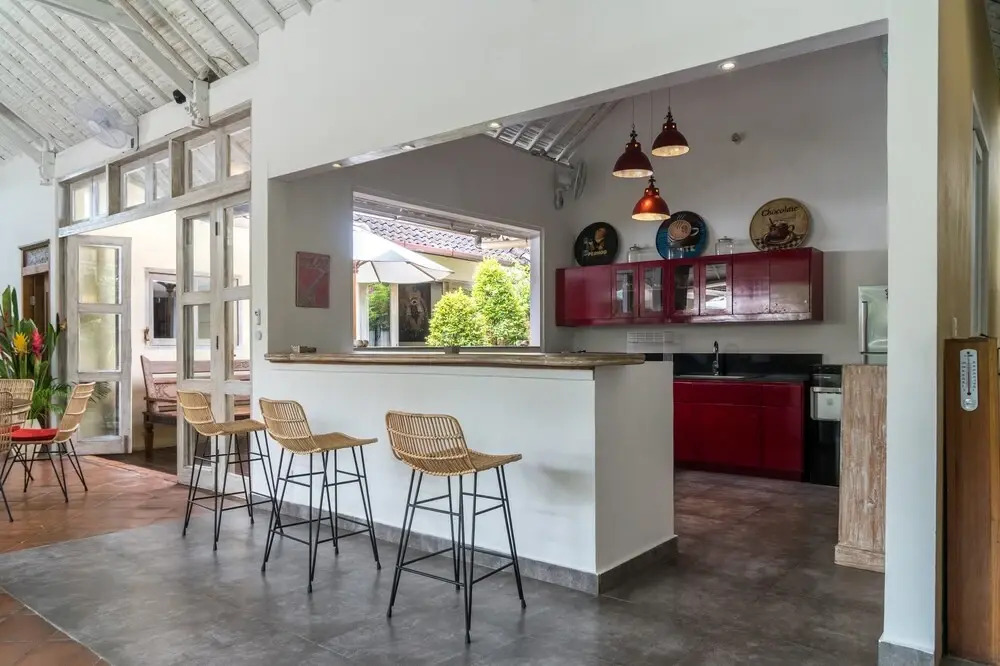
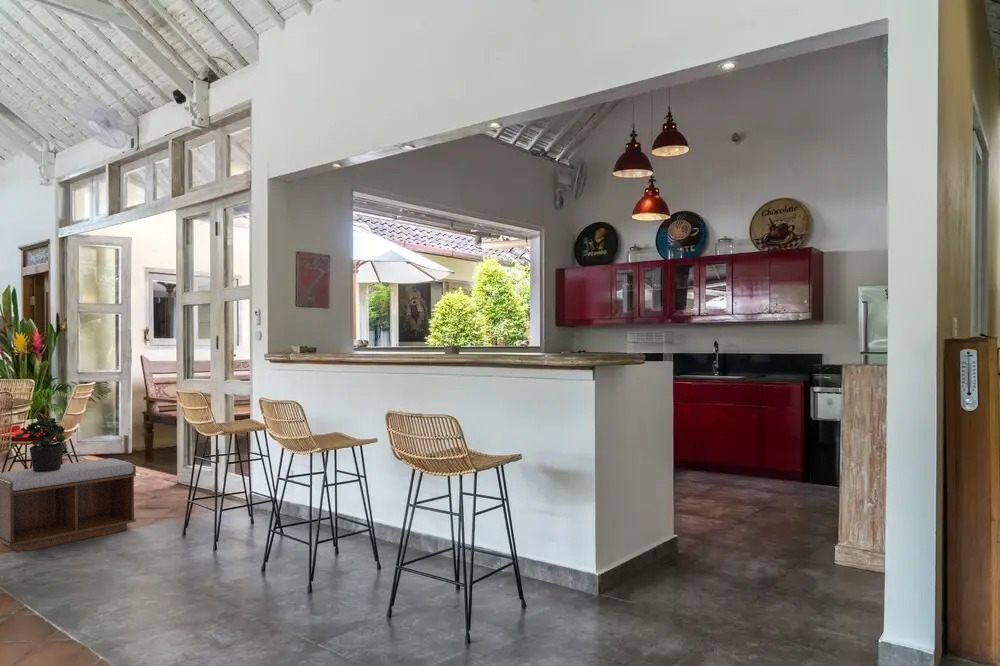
+ bench [0,457,137,554]
+ potted plant [14,415,66,472]
